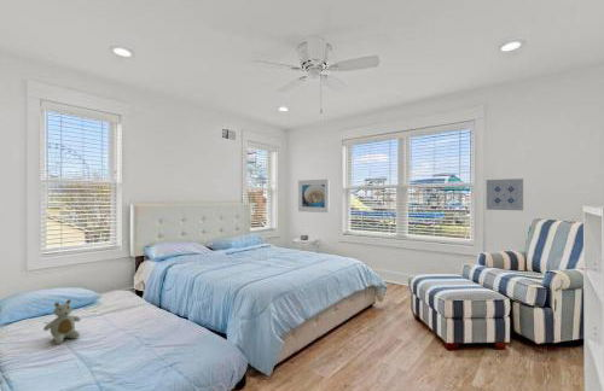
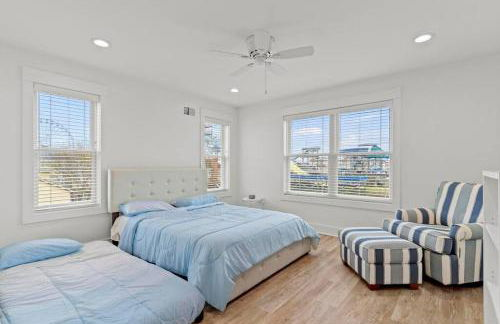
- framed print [297,179,331,214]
- stuffed bear [42,298,82,345]
- wall art [486,177,524,211]
